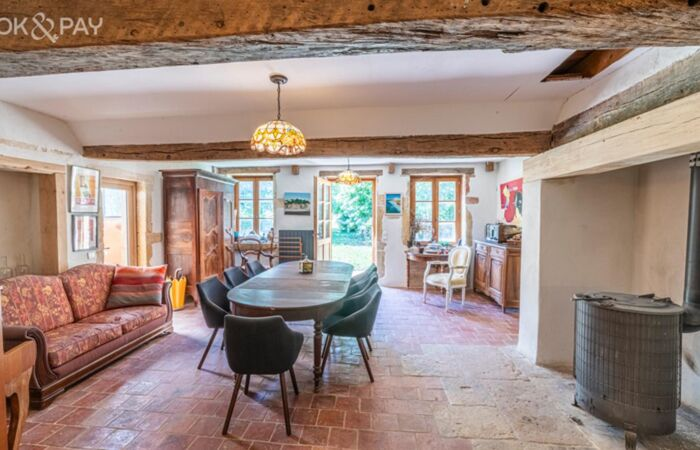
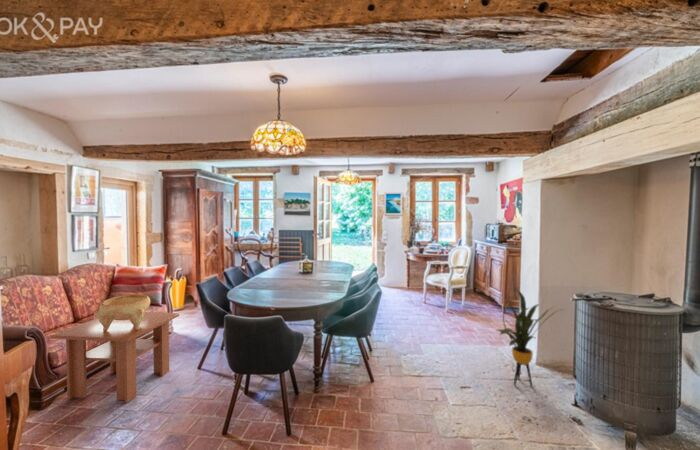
+ decorative bowl [93,293,151,332]
+ coffee table [50,311,180,404]
+ house plant [496,288,565,388]
